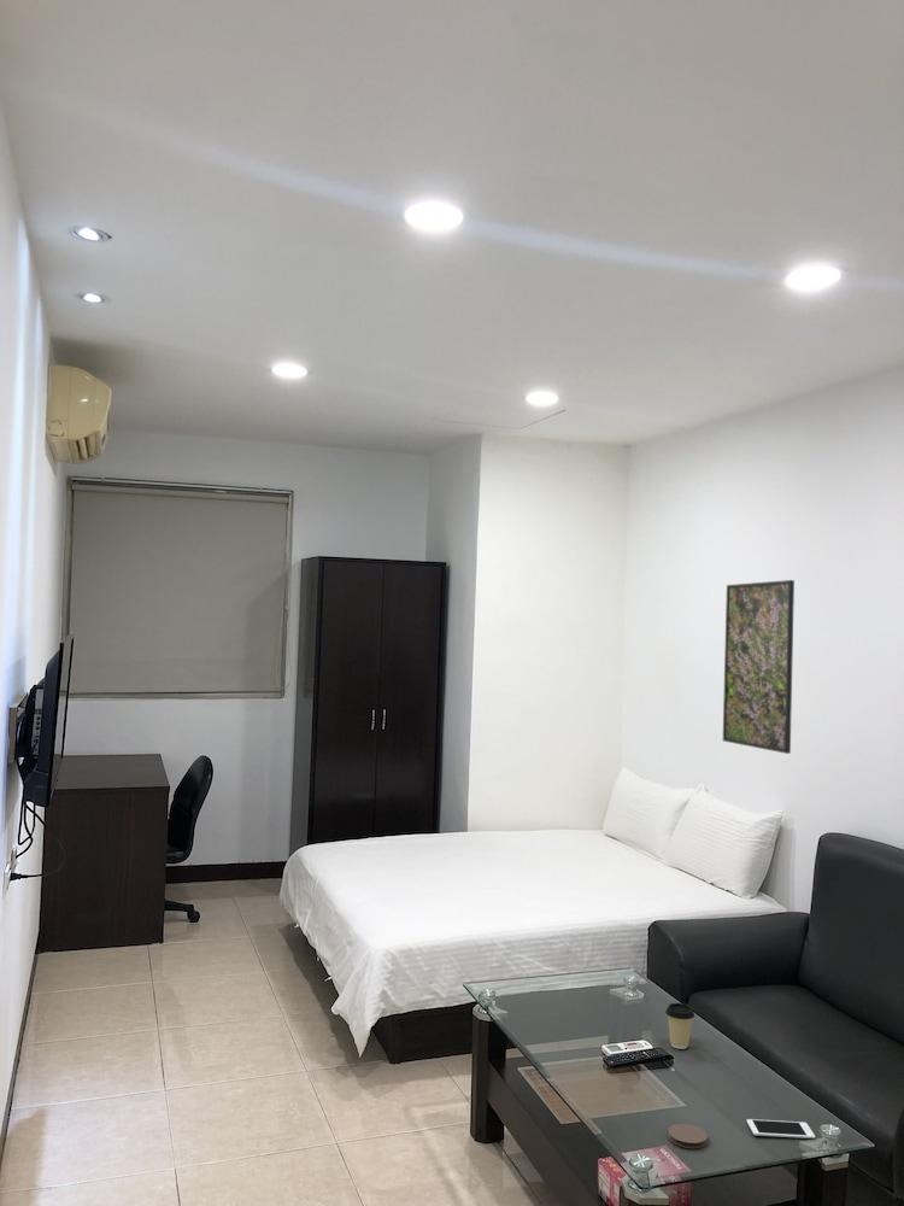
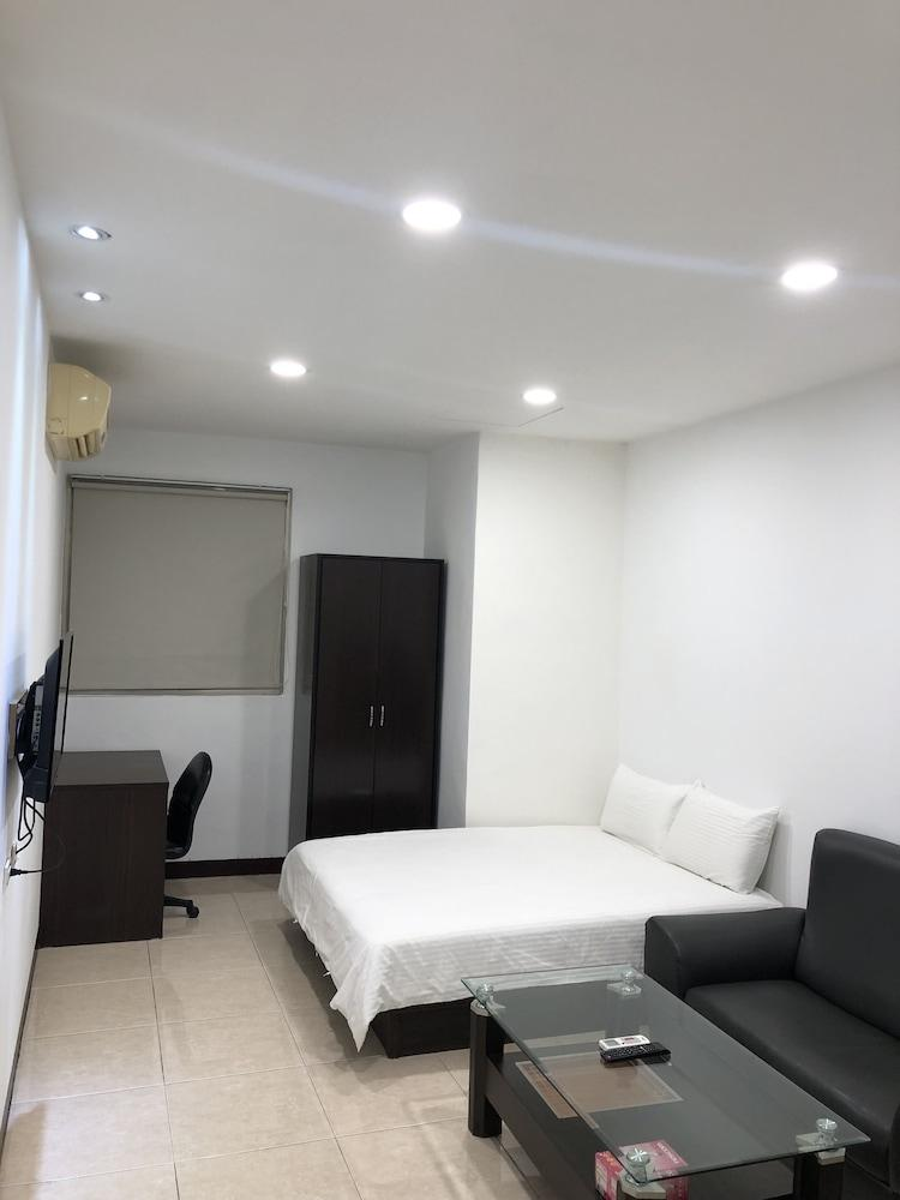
- coaster [668,1123,709,1149]
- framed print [722,579,796,755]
- cell phone [746,1118,816,1140]
- coffee cup [664,1002,695,1050]
